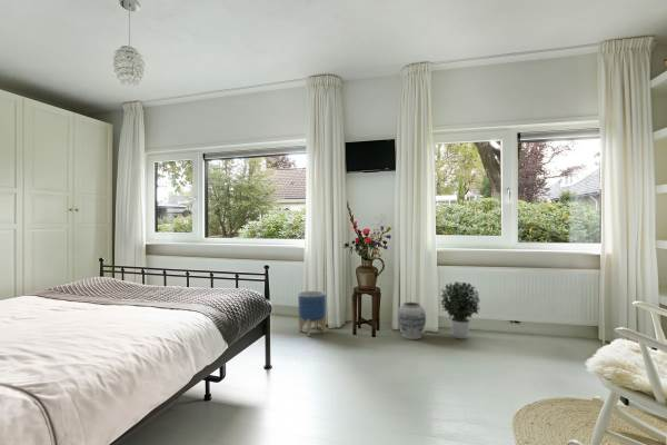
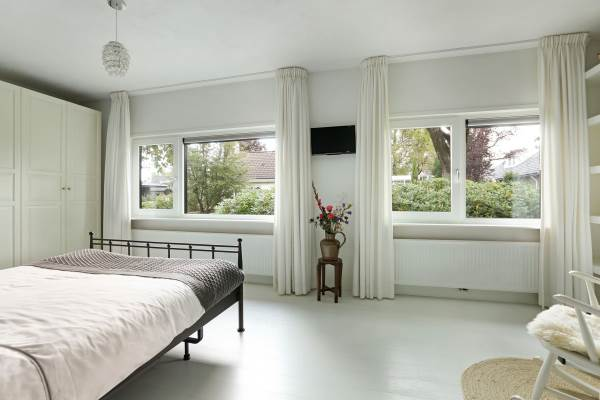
- planter [297,290,327,337]
- potted plant [440,280,481,340]
- vase [397,300,427,340]
